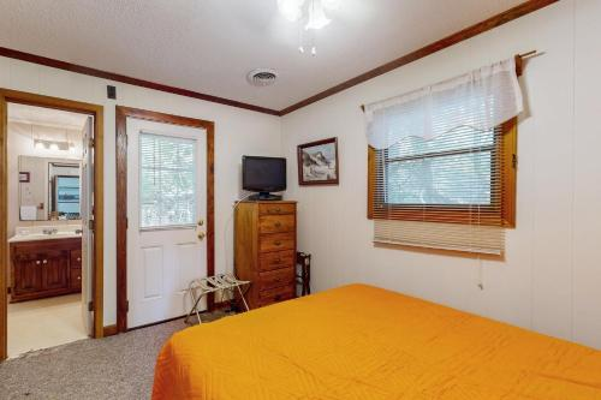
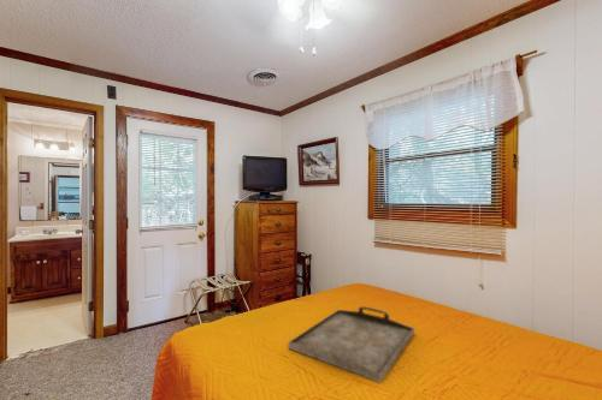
+ serving tray [287,305,415,383]
